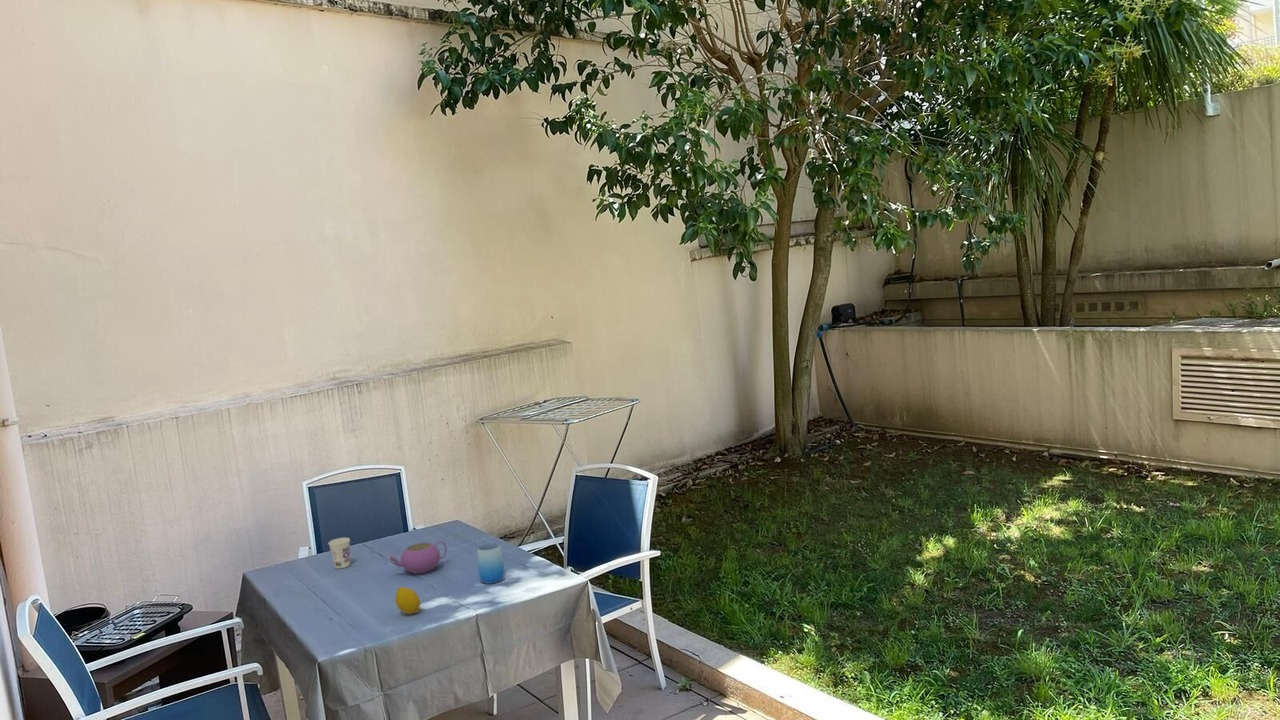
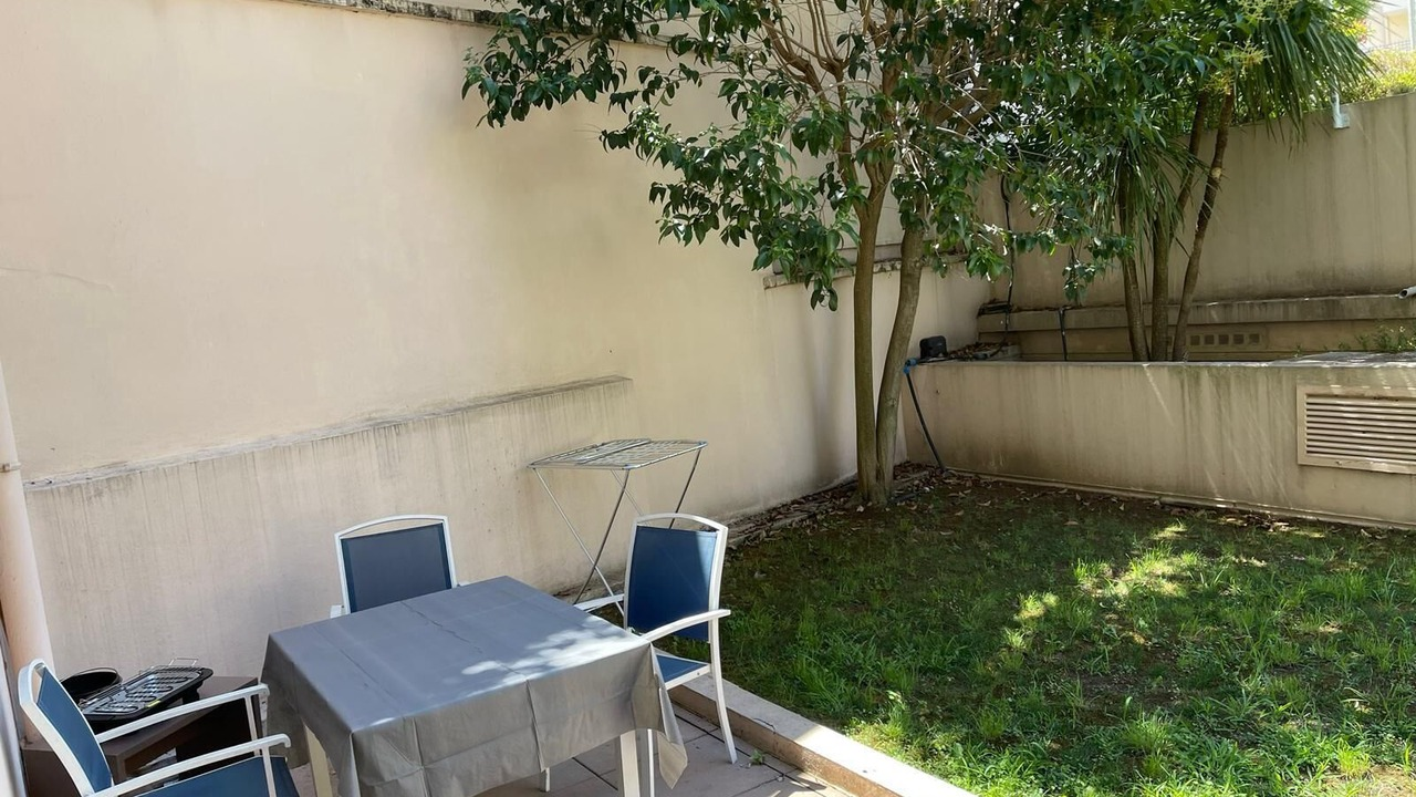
- fruit [394,586,421,615]
- cup [476,542,506,585]
- cup [327,537,351,569]
- teapot [387,540,448,575]
